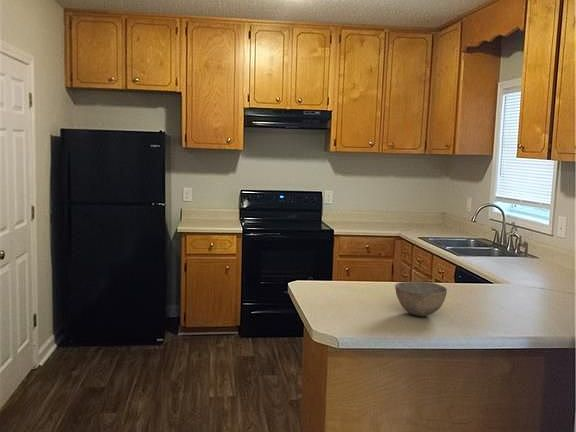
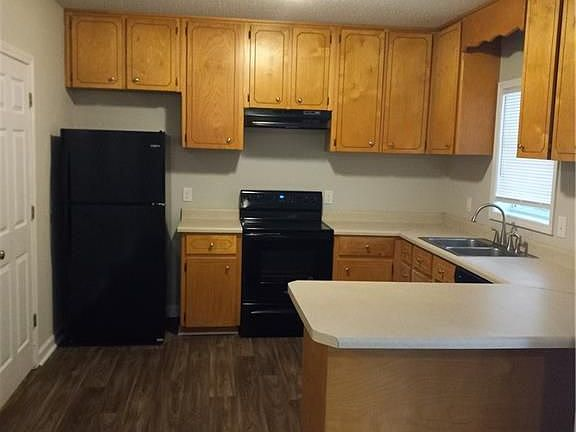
- bowl [394,281,448,317]
